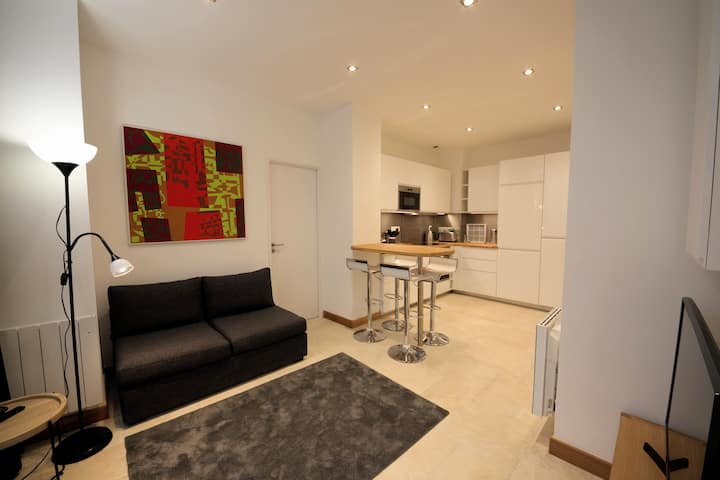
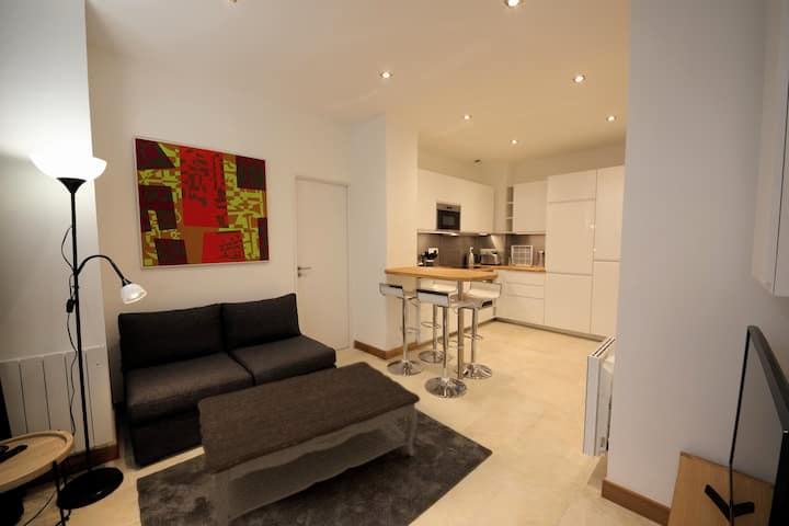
+ coffee table [196,361,421,526]
